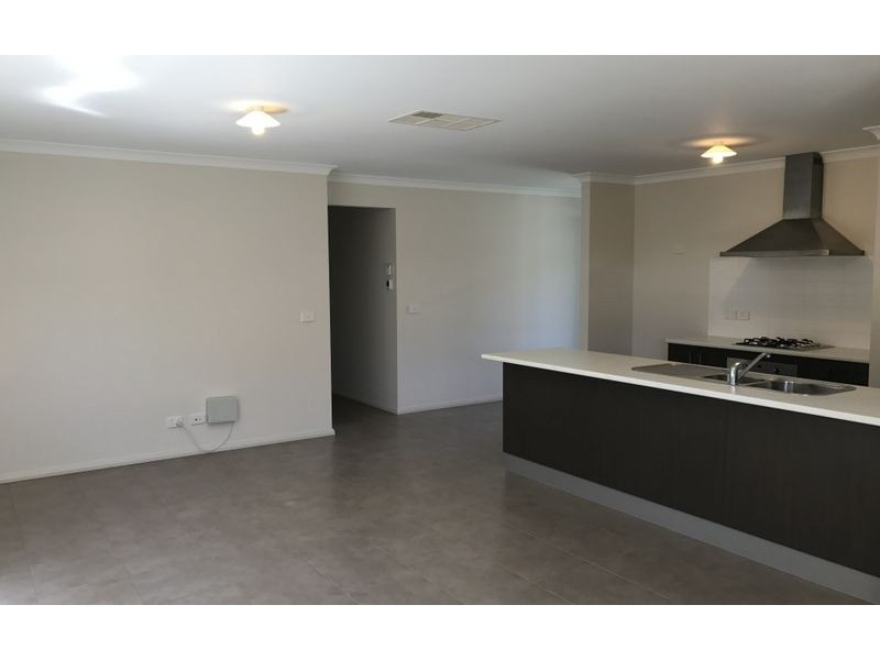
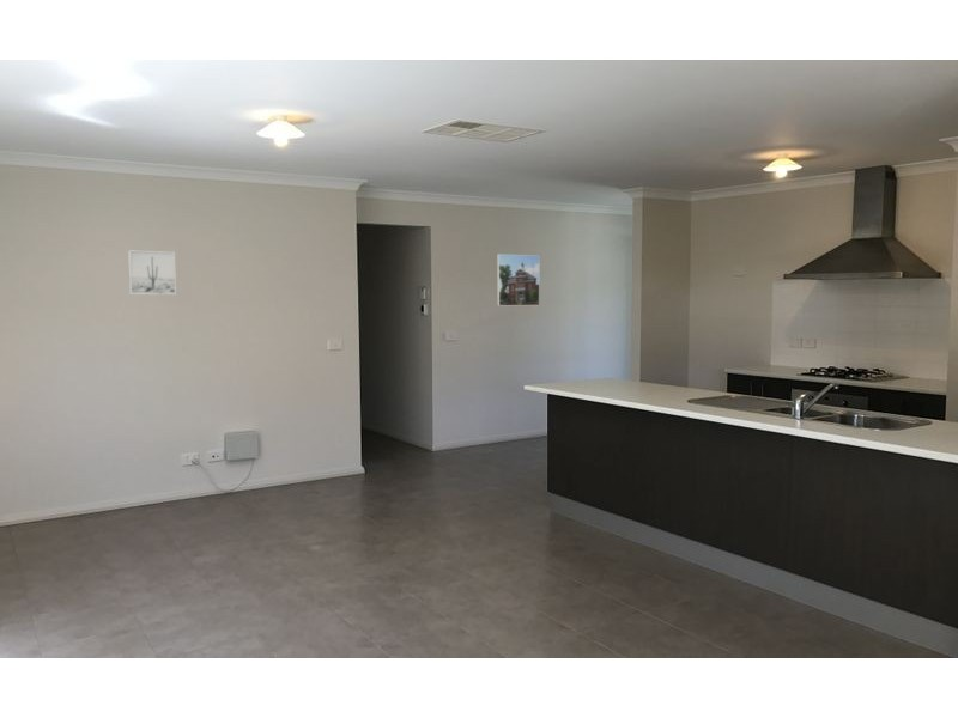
+ wall art [127,249,177,296]
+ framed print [496,252,541,306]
